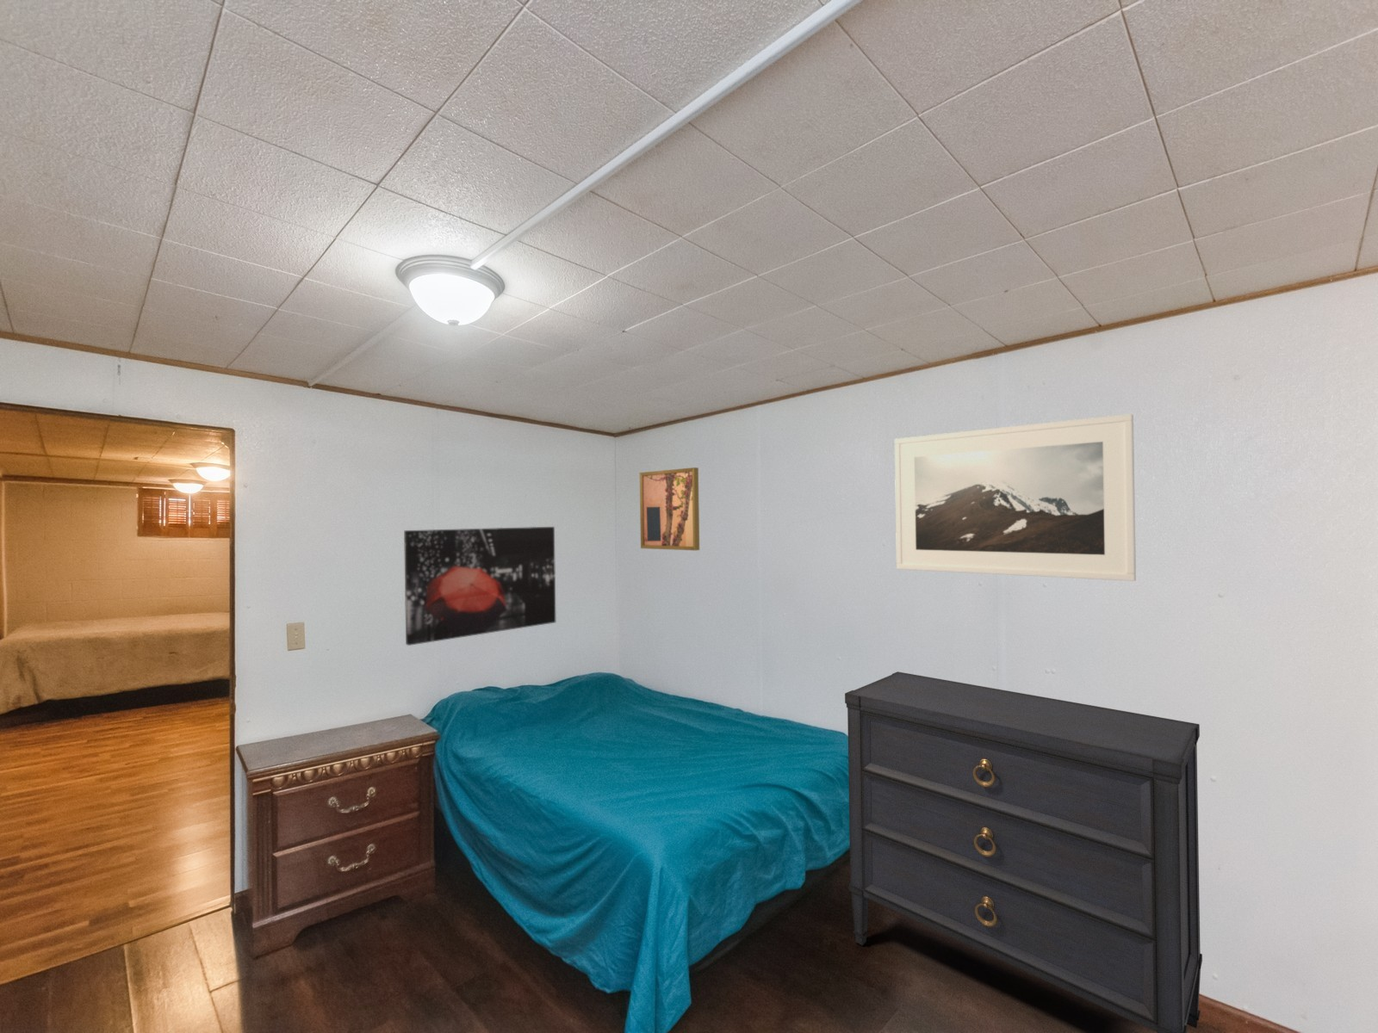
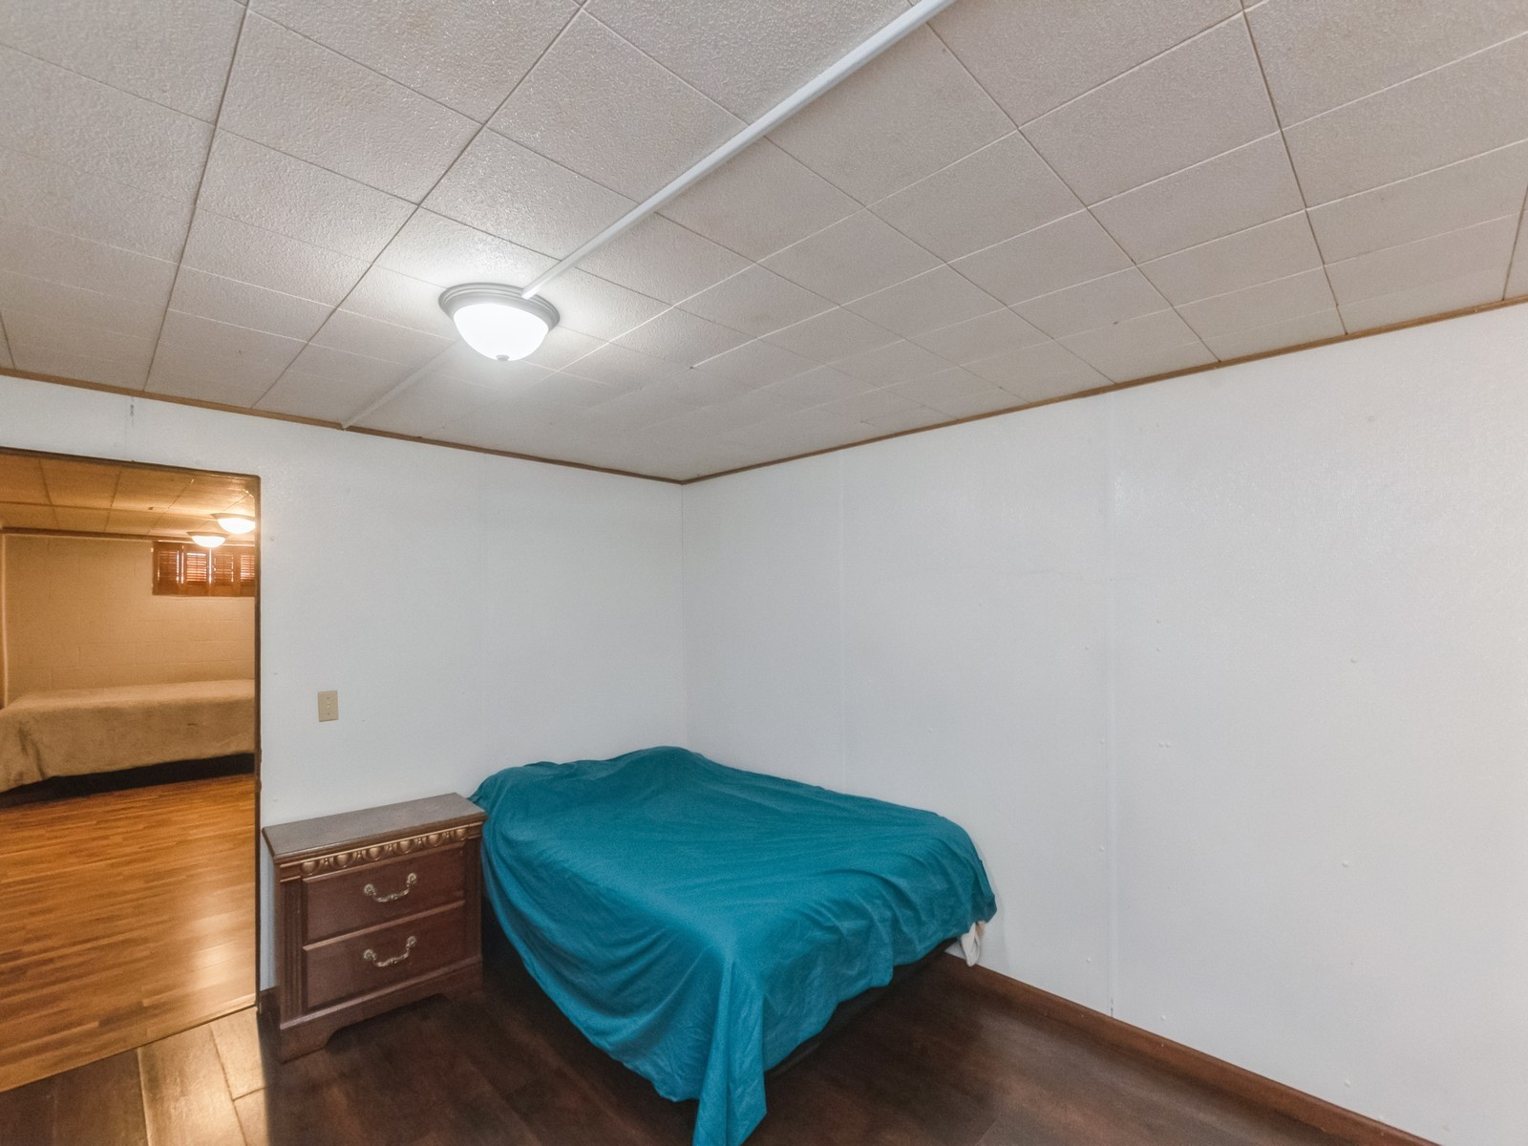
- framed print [894,413,1137,582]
- wall art [403,526,557,647]
- dresser [844,671,1203,1033]
- wall art [639,467,700,551]
